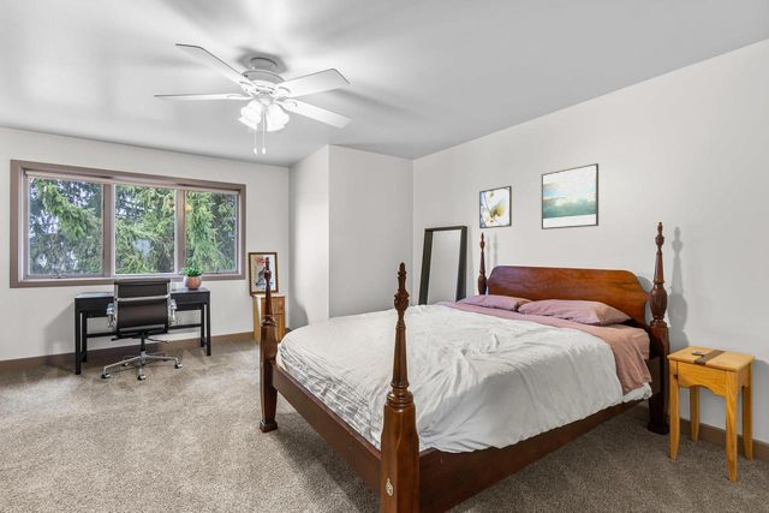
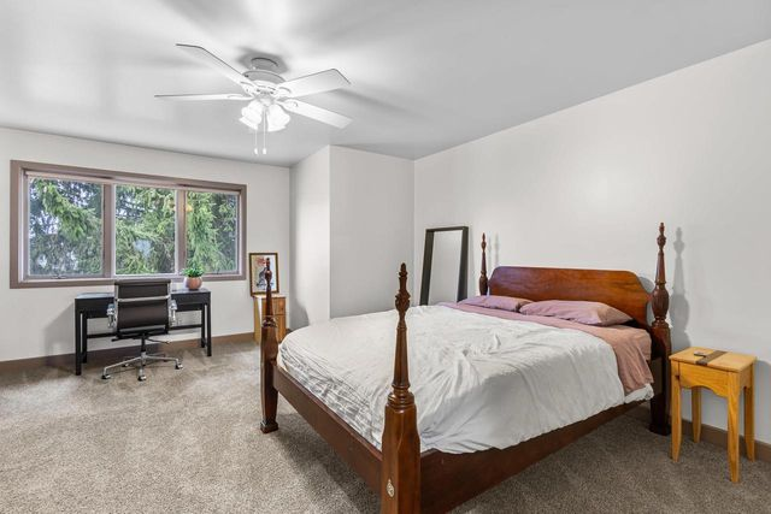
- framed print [478,185,513,229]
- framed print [541,162,600,231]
